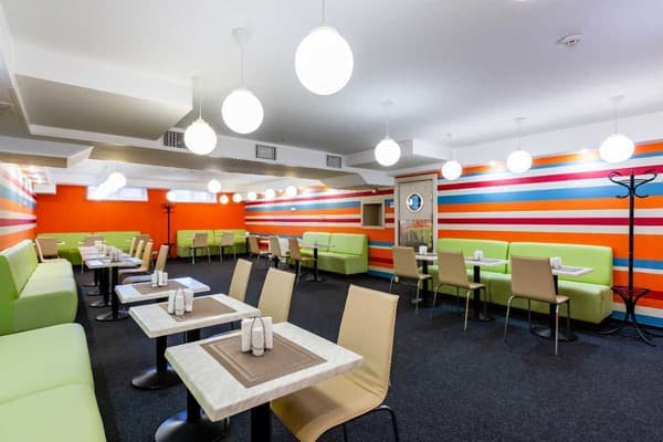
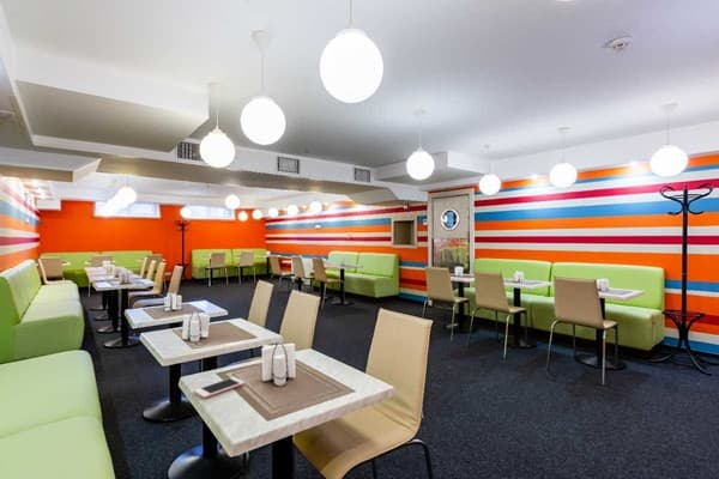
+ cell phone [193,376,246,400]
